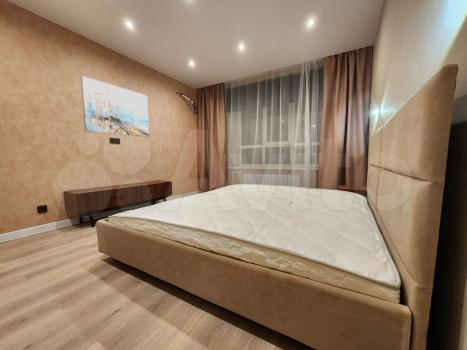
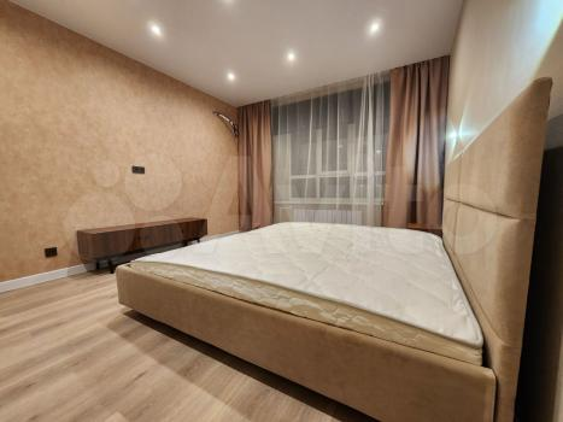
- wall art [80,75,150,138]
